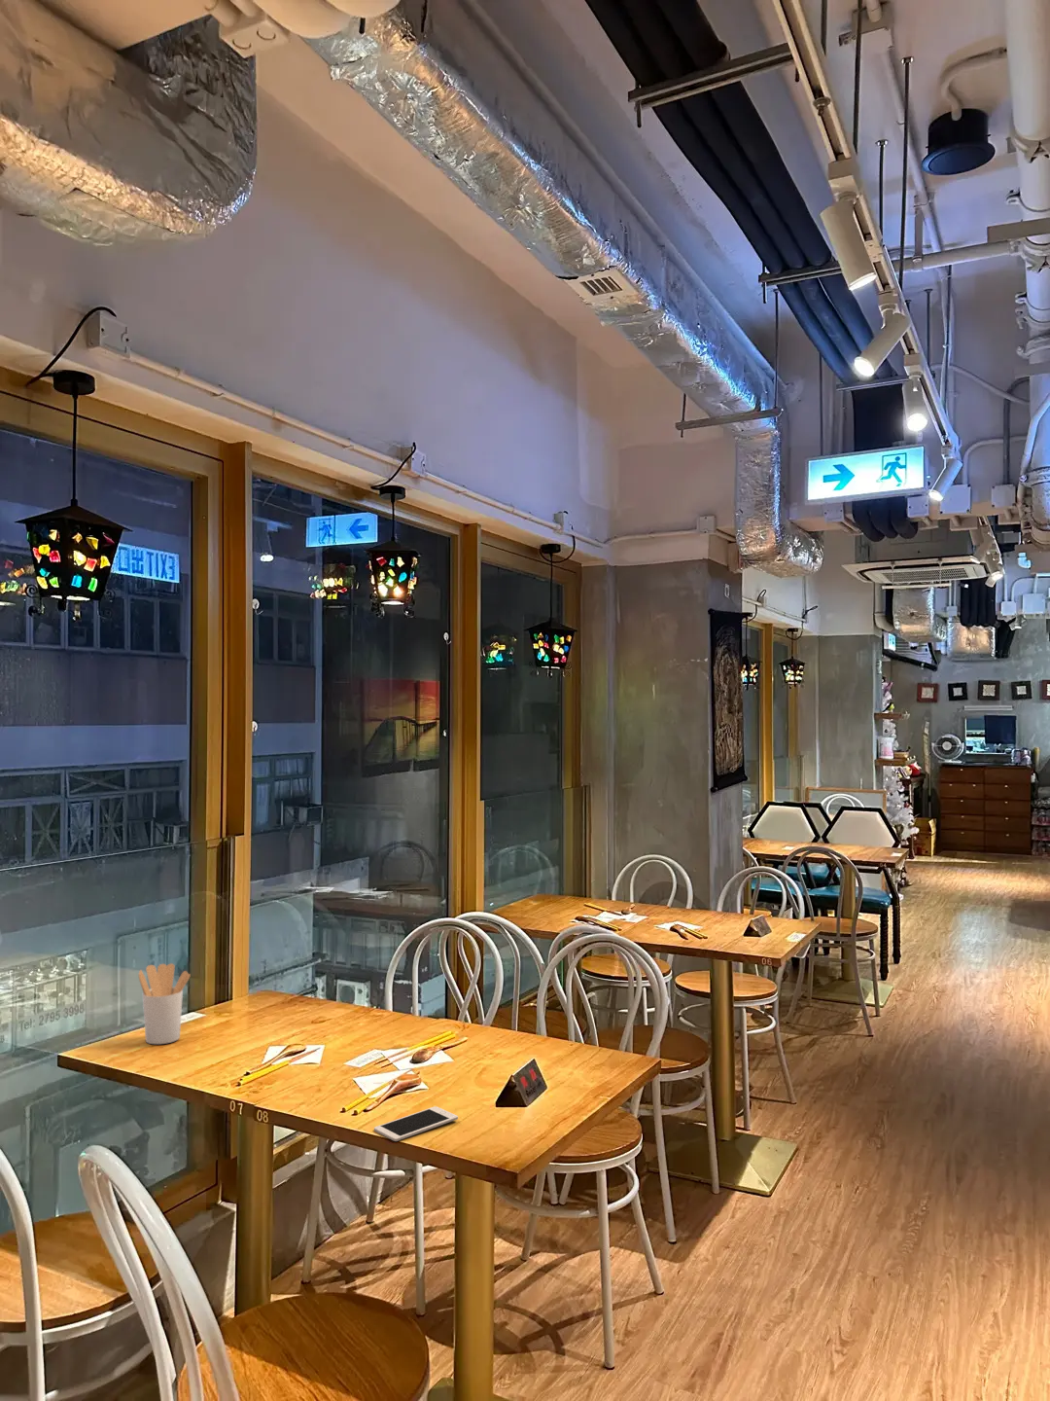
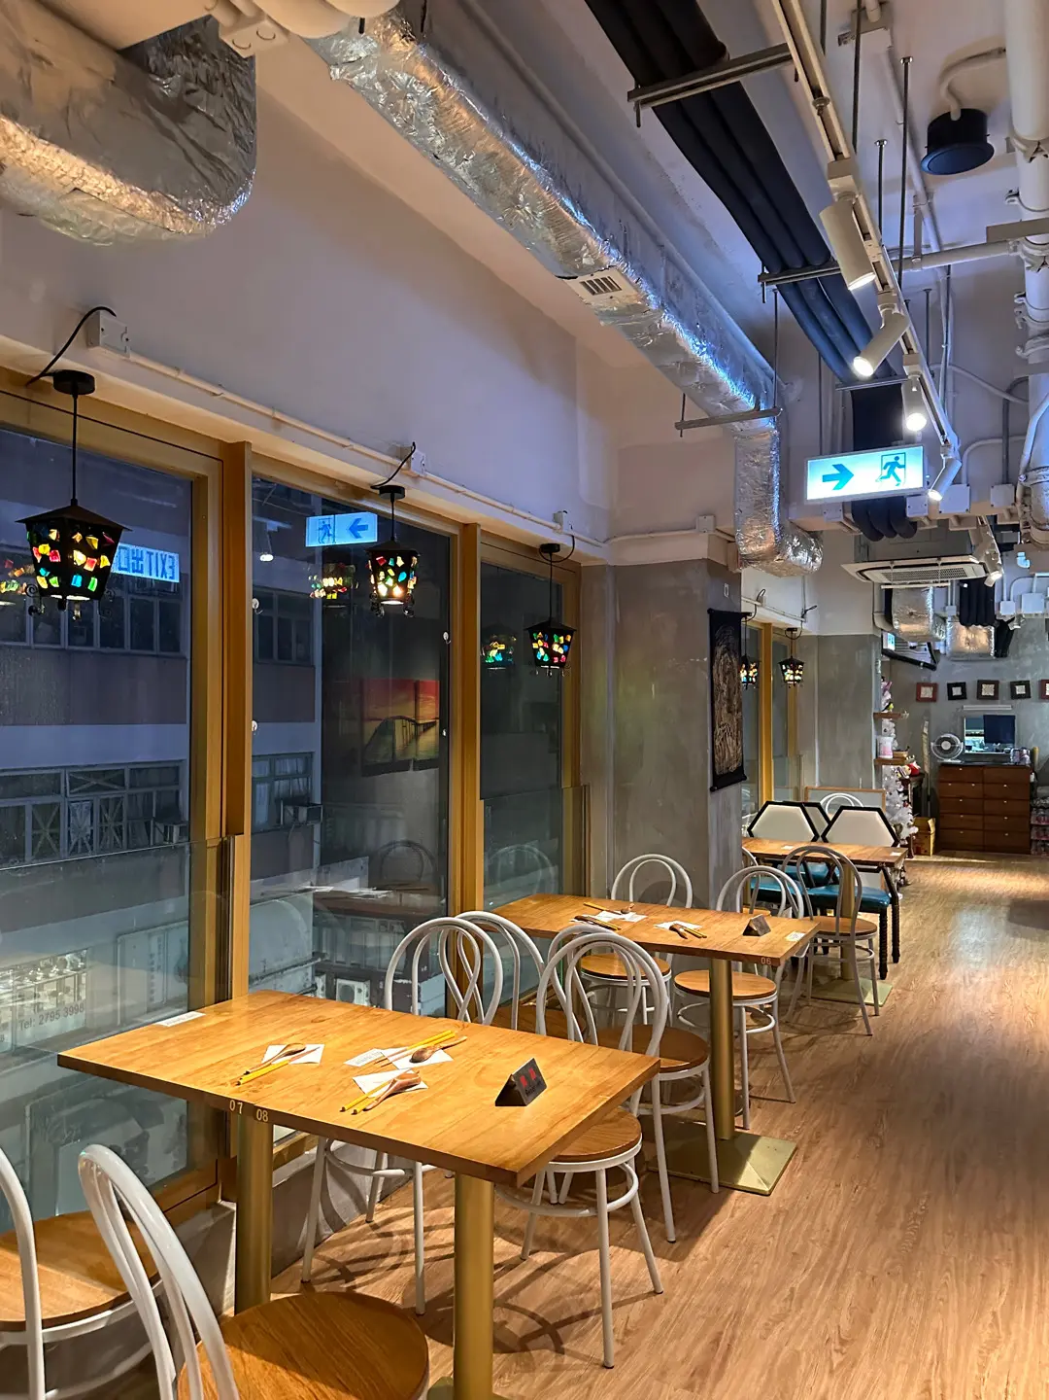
- utensil holder [138,962,192,1045]
- cell phone [373,1105,459,1142]
